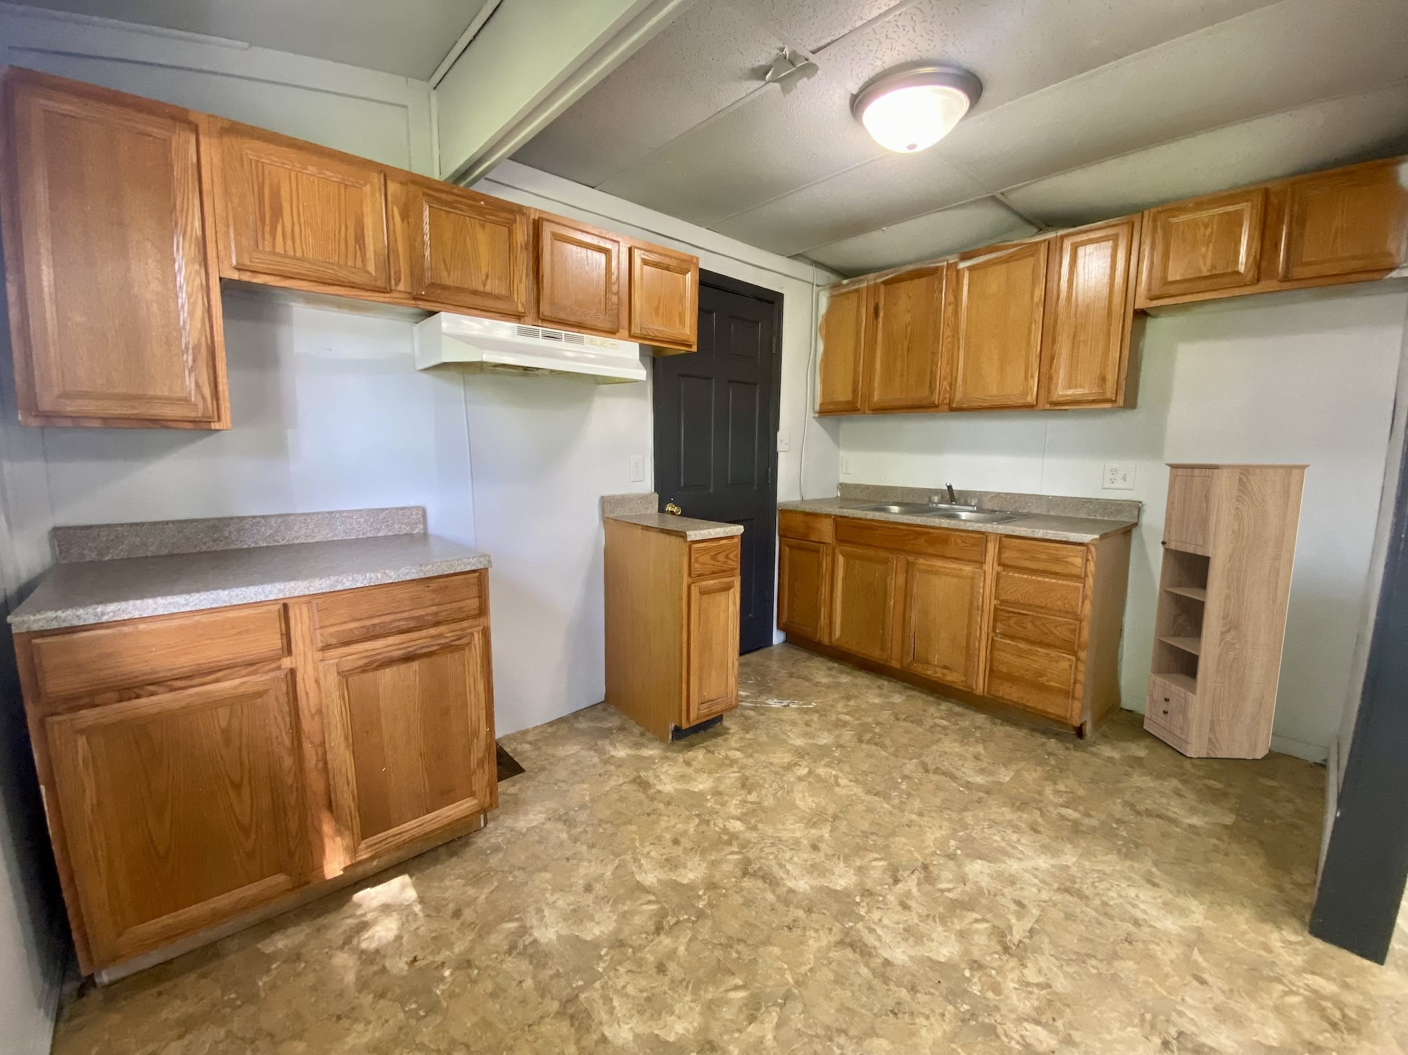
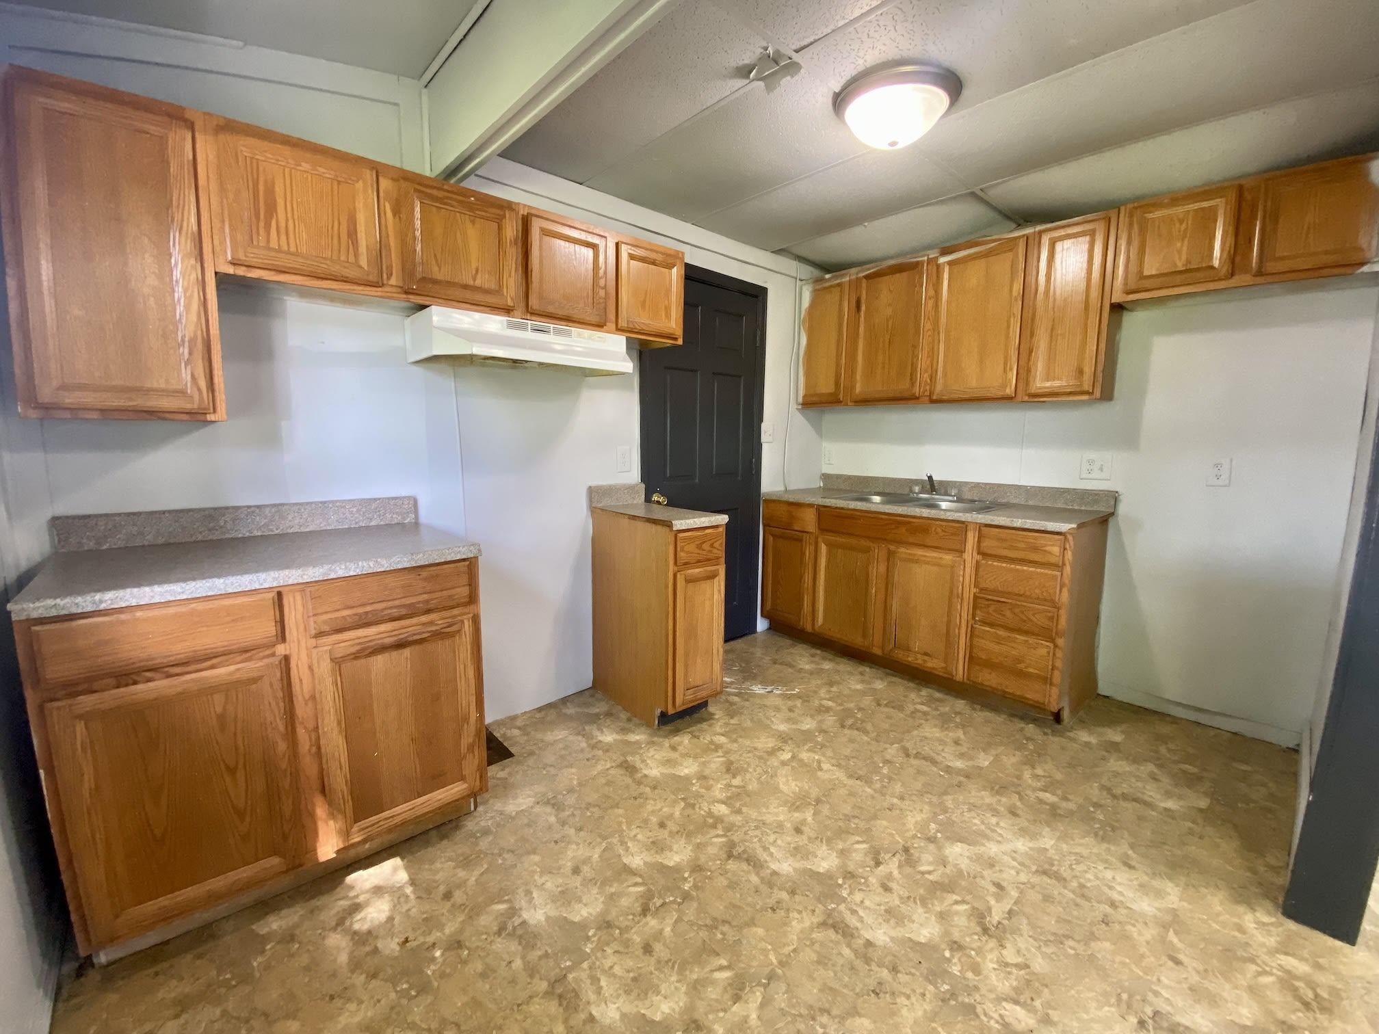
- storage cabinet [1143,462,1310,760]
